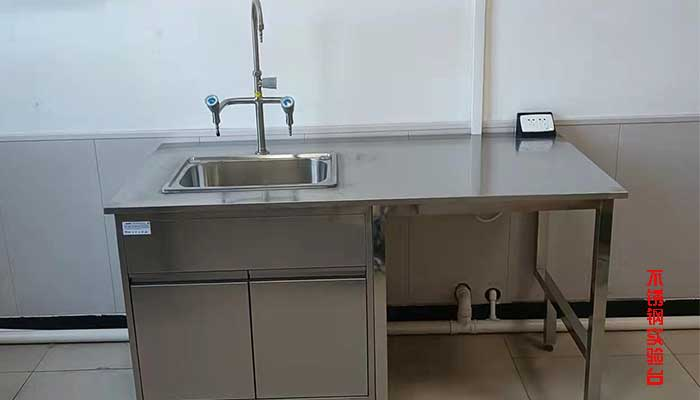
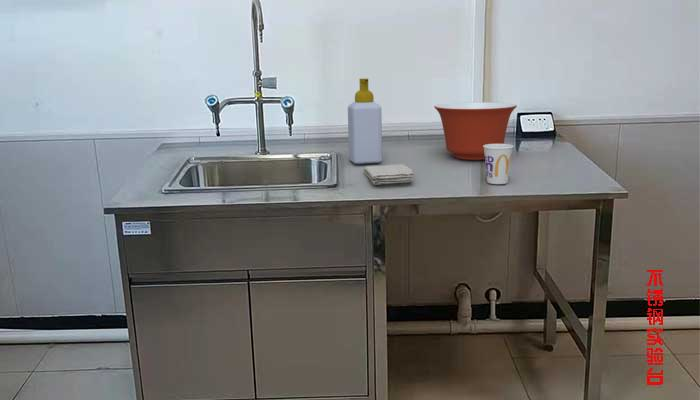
+ mixing bowl [433,101,518,161]
+ washcloth [363,163,414,186]
+ cup [483,143,514,185]
+ soap bottle [347,77,383,165]
